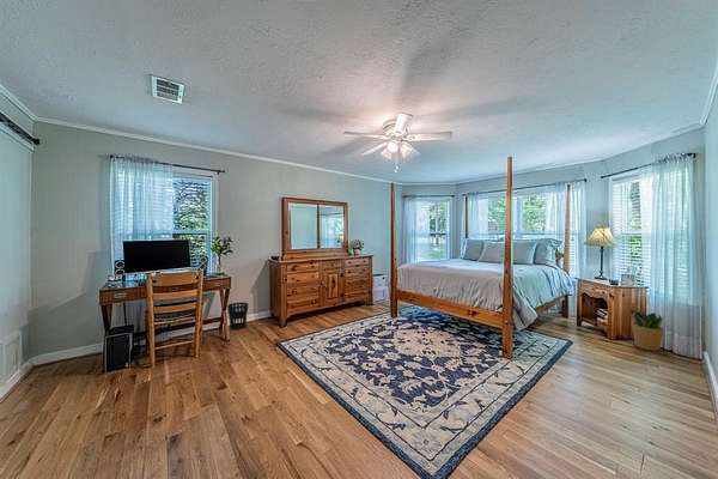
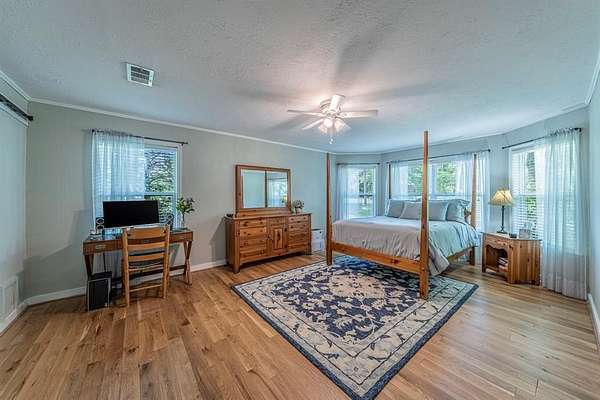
- potted plant [626,305,667,352]
- wastebasket [226,301,249,331]
